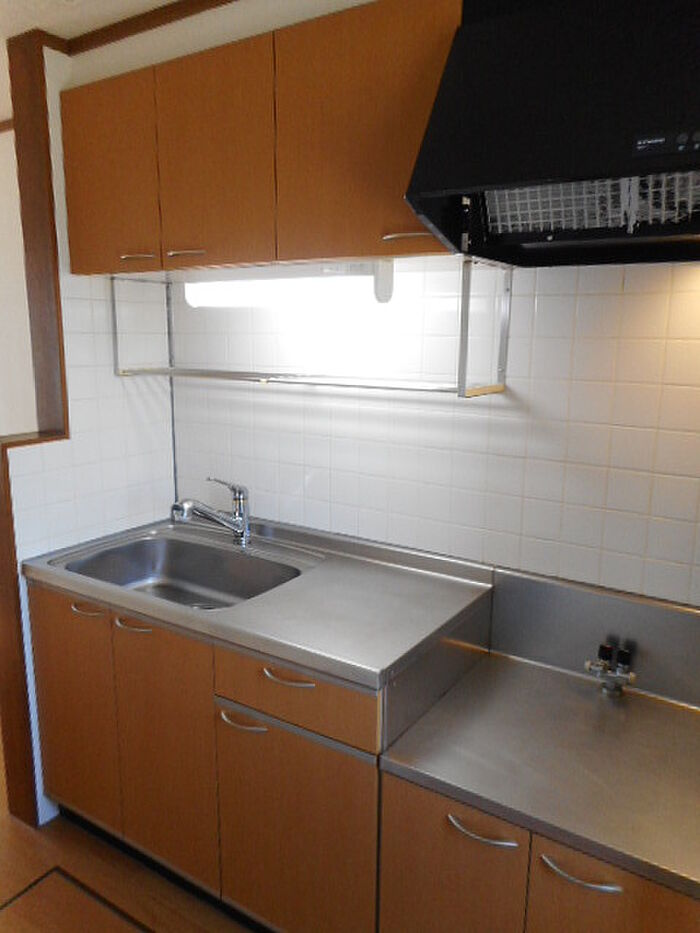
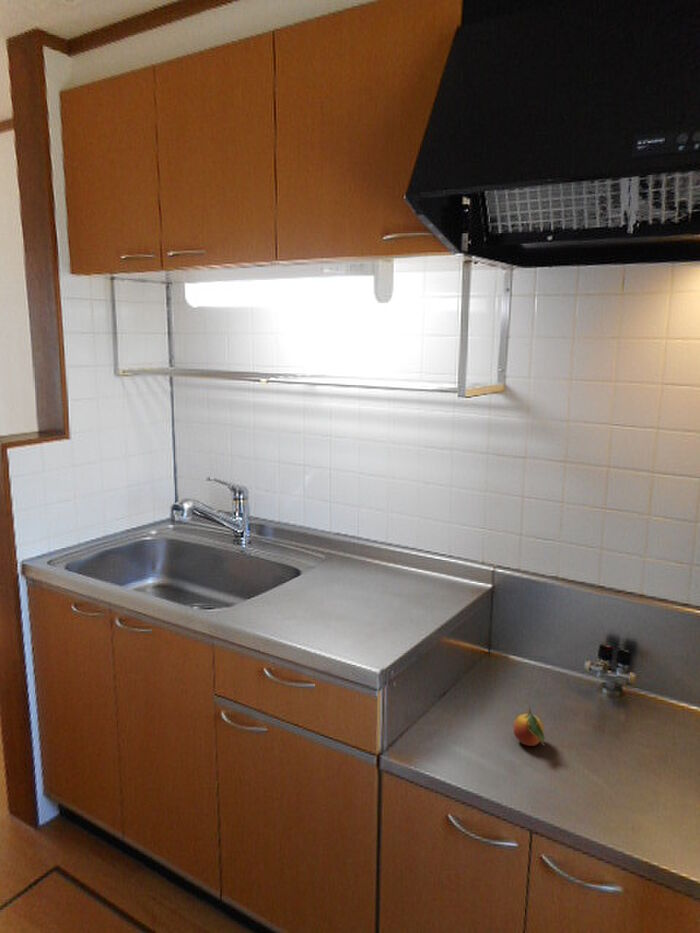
+ fruit [512,705,546,747]
